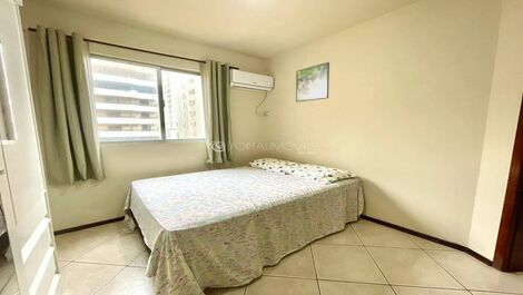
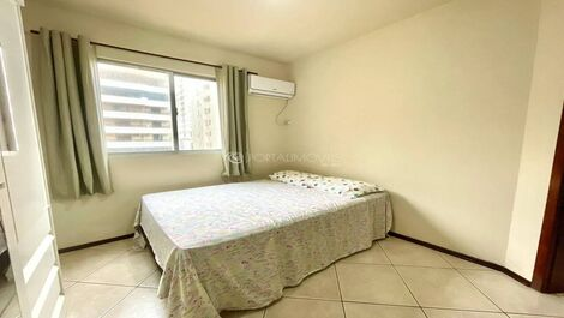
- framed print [295,61,330,104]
